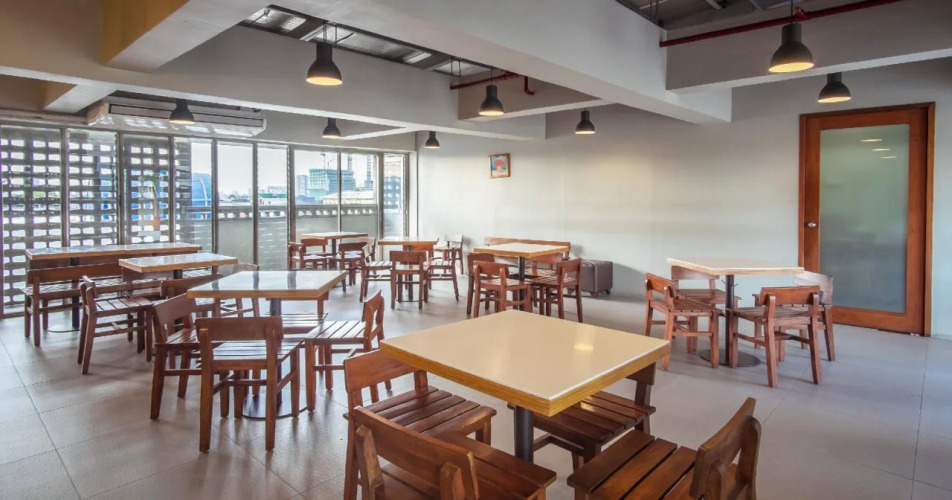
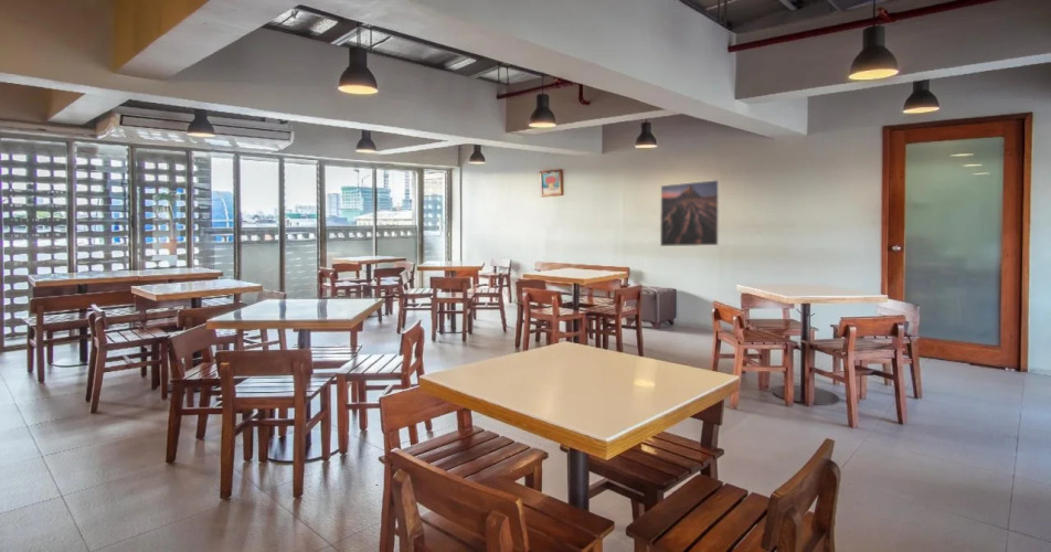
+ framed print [659,179,721,247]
